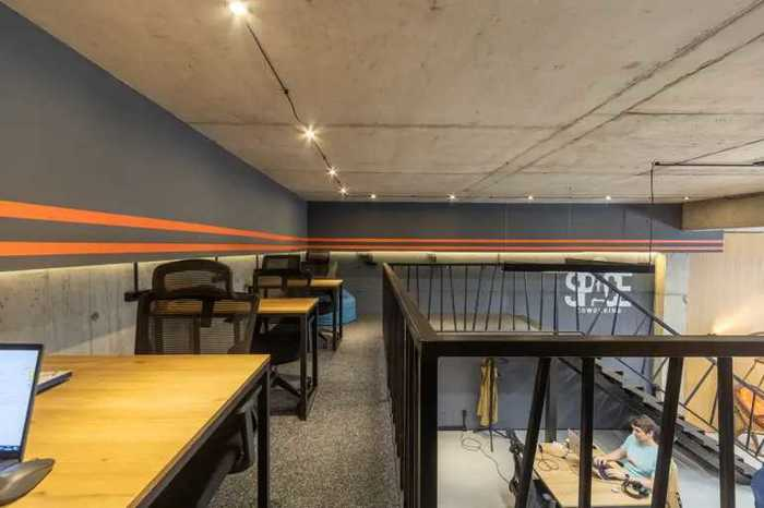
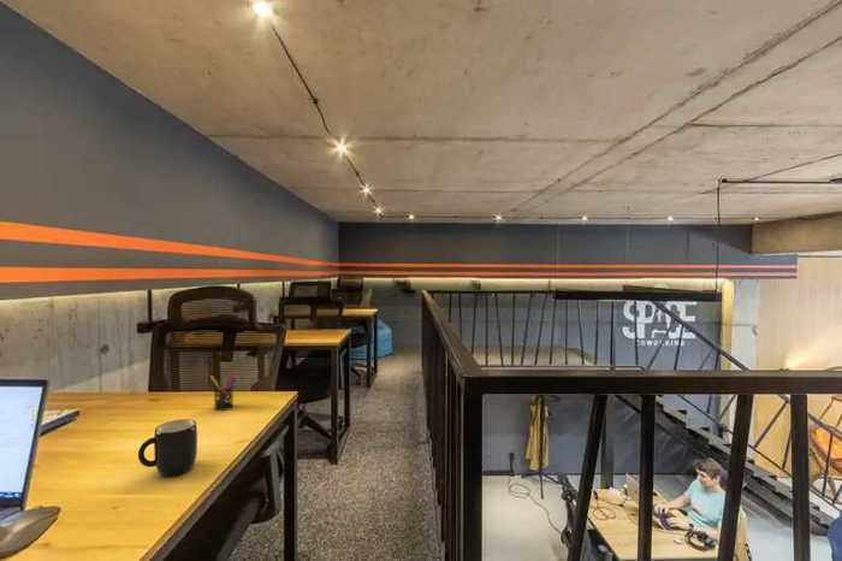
+ pen holder [209,370,237,412]
+ mug [137,418,198,478]
